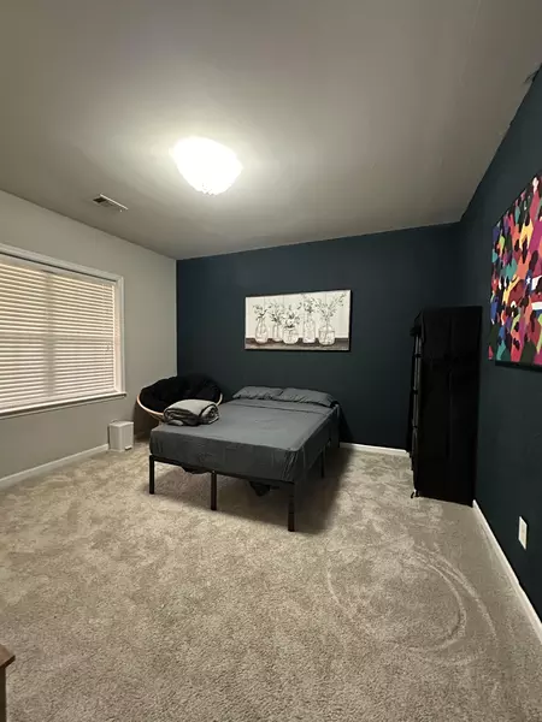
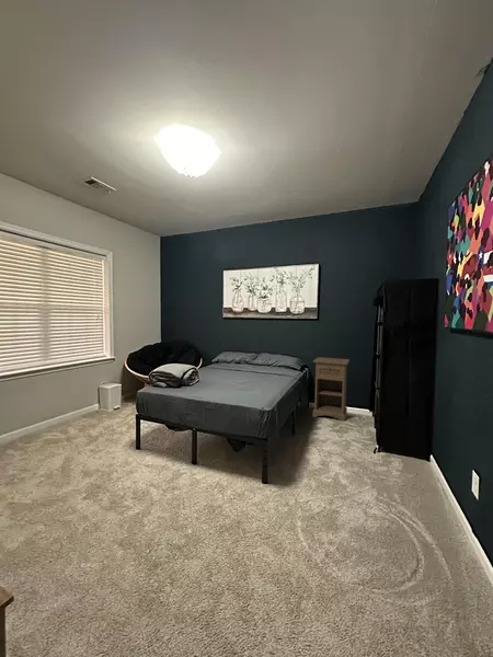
+ nightstand [312,356,351,423]
